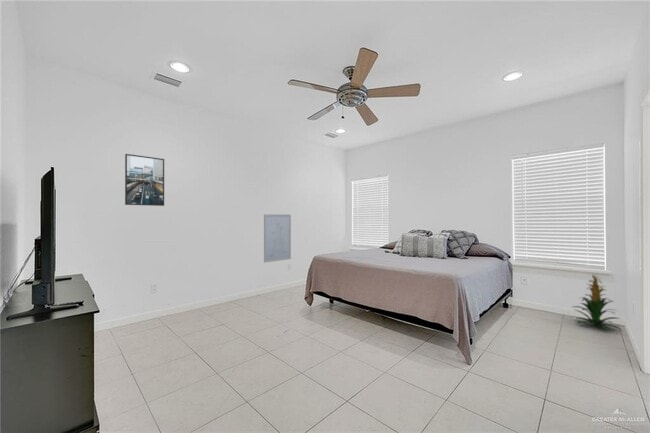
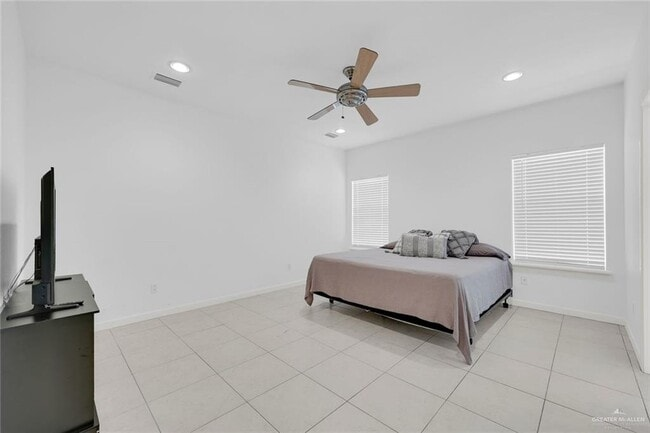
- wall art [263,213,292,263]
- indoor plant [572,271,624,332]
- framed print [124,153,165,207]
